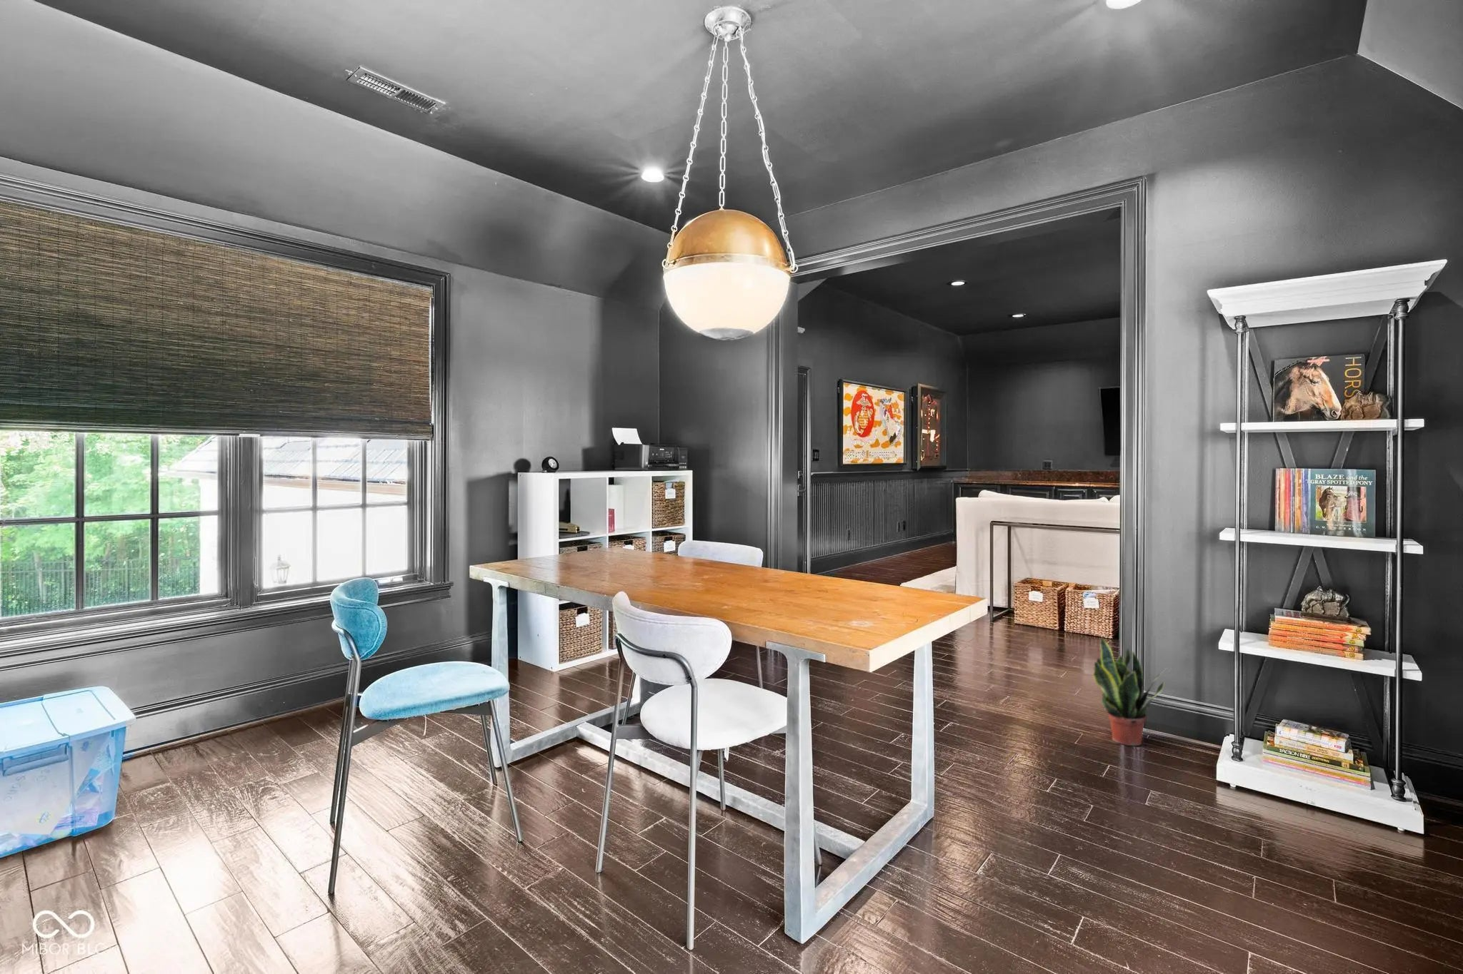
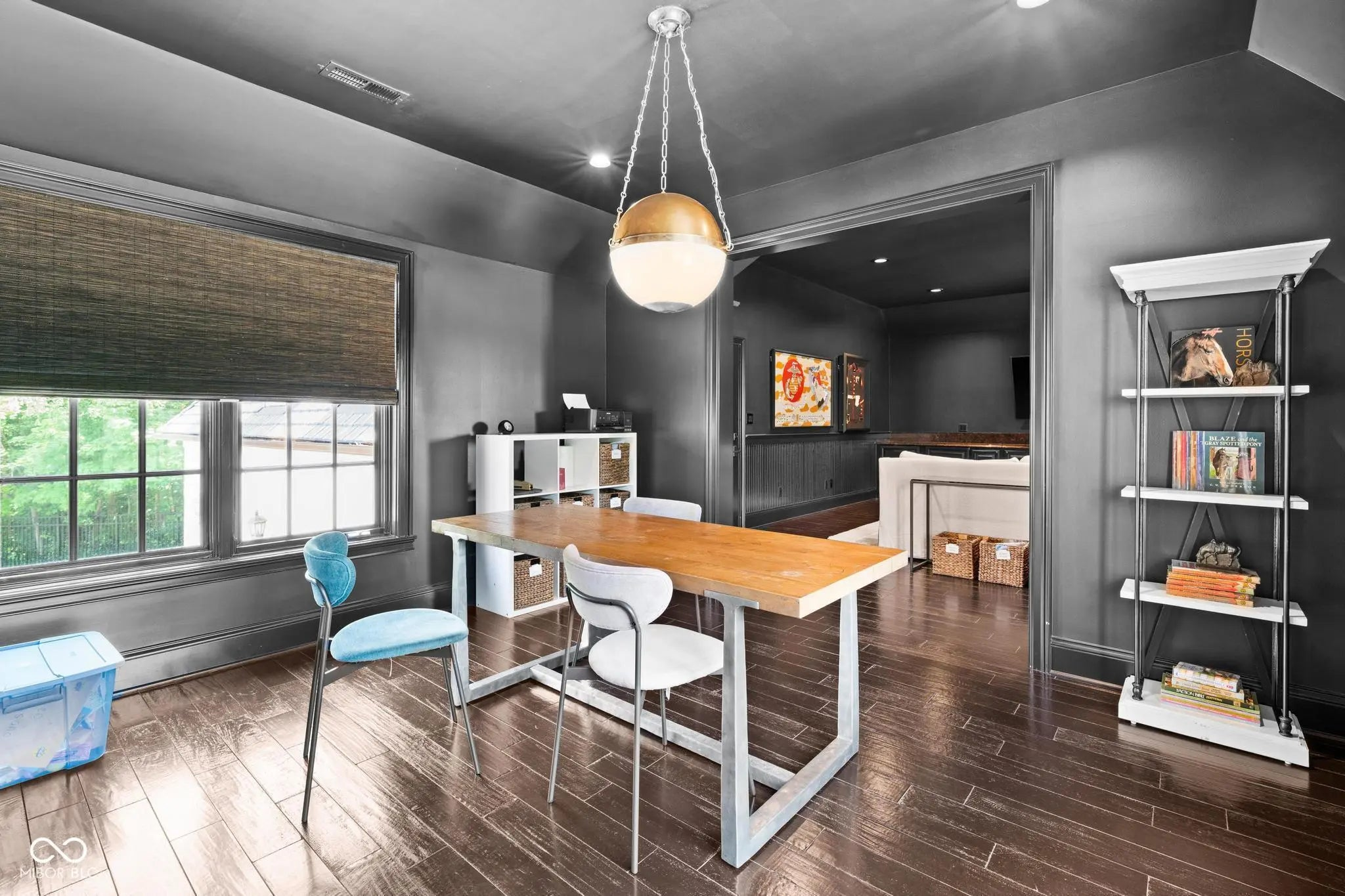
- potted plant [1092,636,1167,747]
